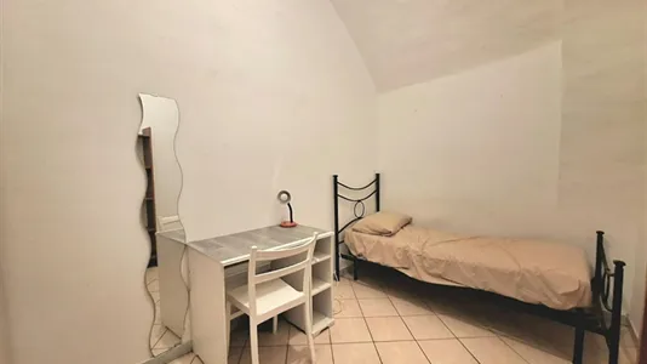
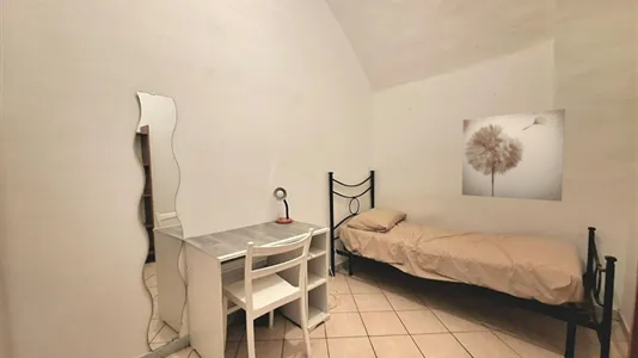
+ wall art [461,107,566,203]
